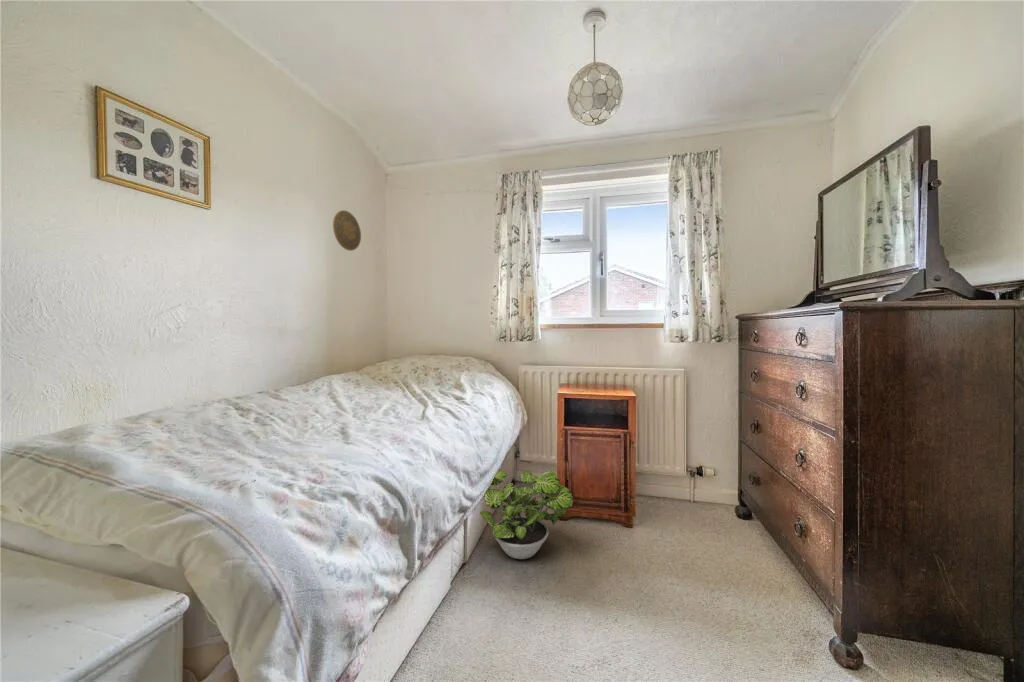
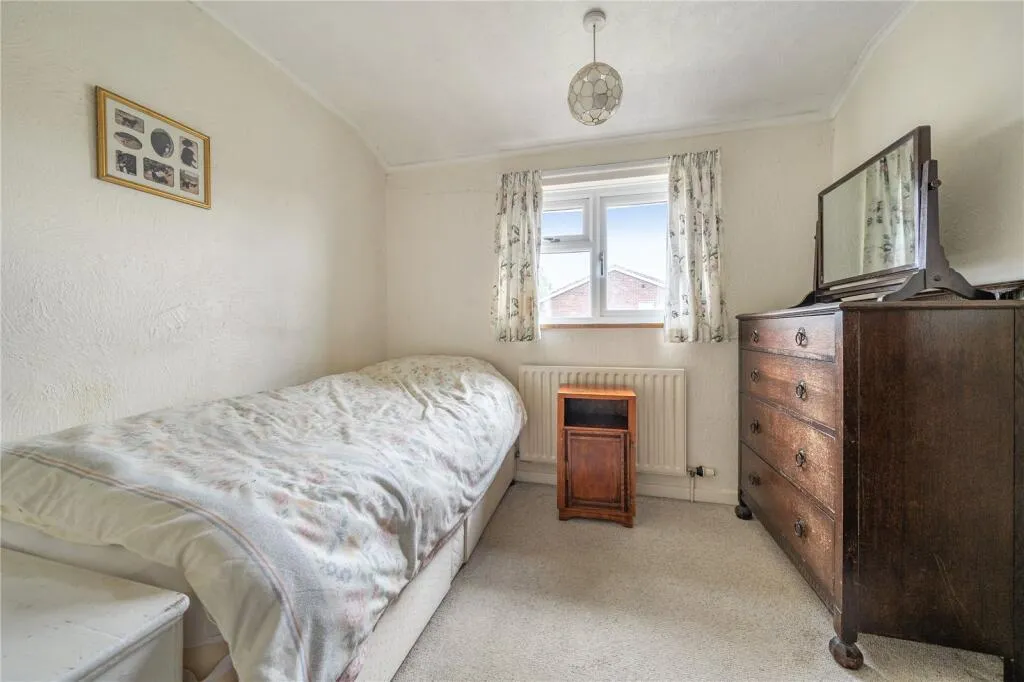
- decorative plate [332,209,362,252]
- potted plant [479,469,574,560]
